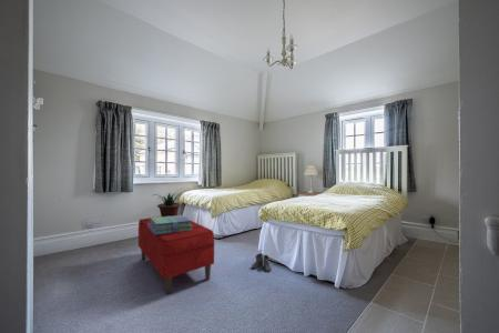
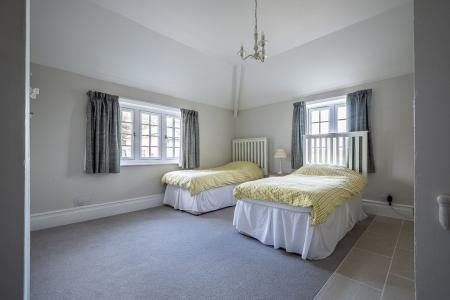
- potted plant [153,192,183,216]
- bench [138,213,215,295]
- boots [251,252,272,273]
- stack of books [149,214,193,234]
